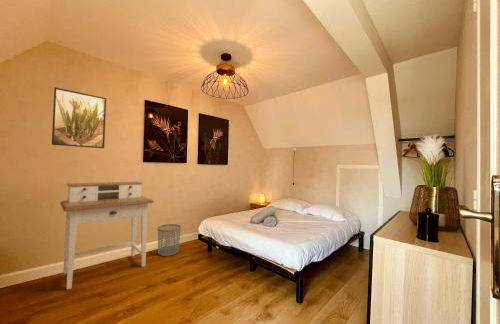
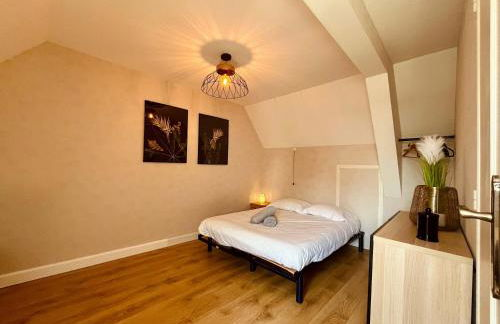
- waste bin [157,223,182,257]
- desk [59,181,155,291]
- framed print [51,86,107,149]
